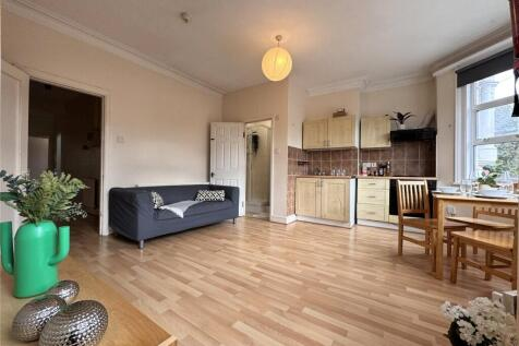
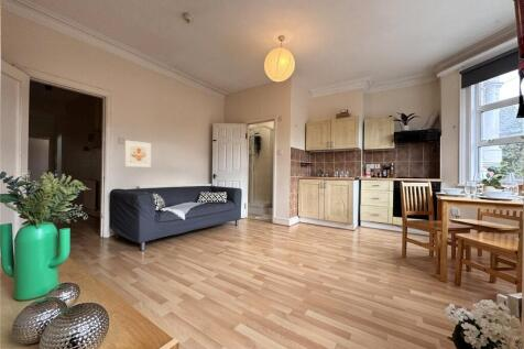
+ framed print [123,139,152,168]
